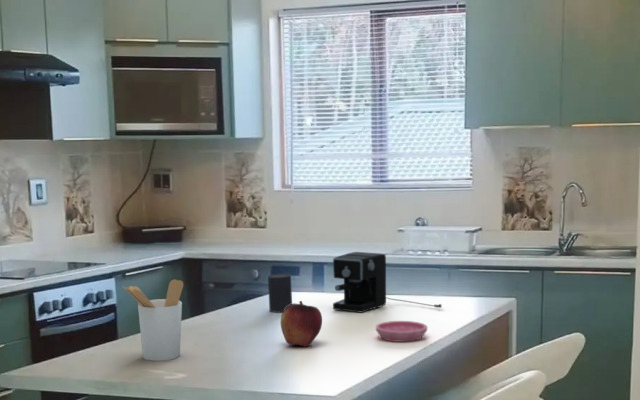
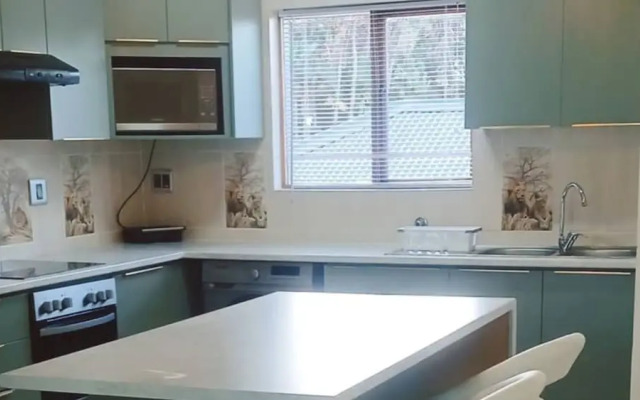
- coffee maker [332,251,443,314]
- utensil holder [121,279,184,362]
- cup [267,272,293,313]
- fruit [280,300,323,348]
- saucer [375,320,428,343]
